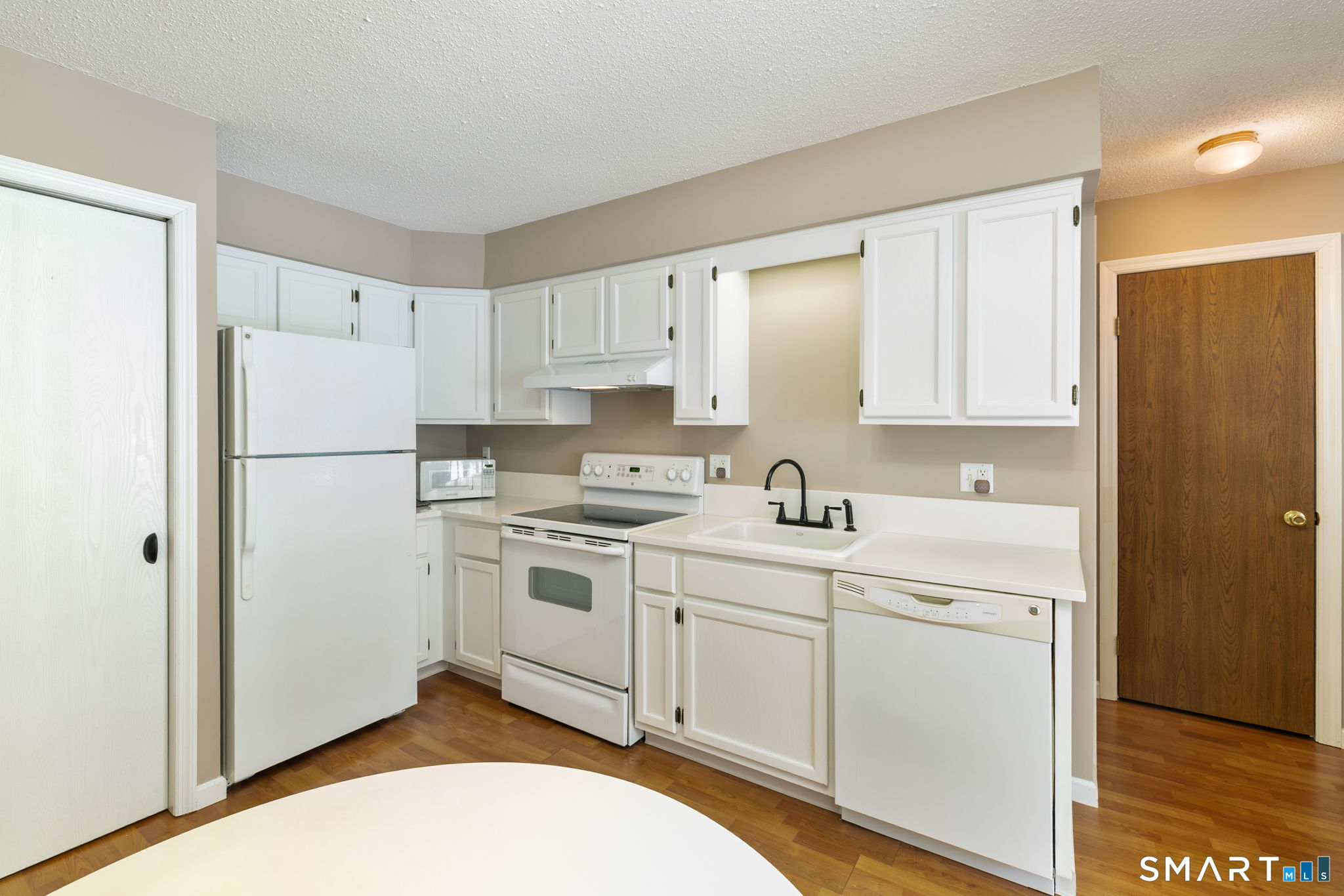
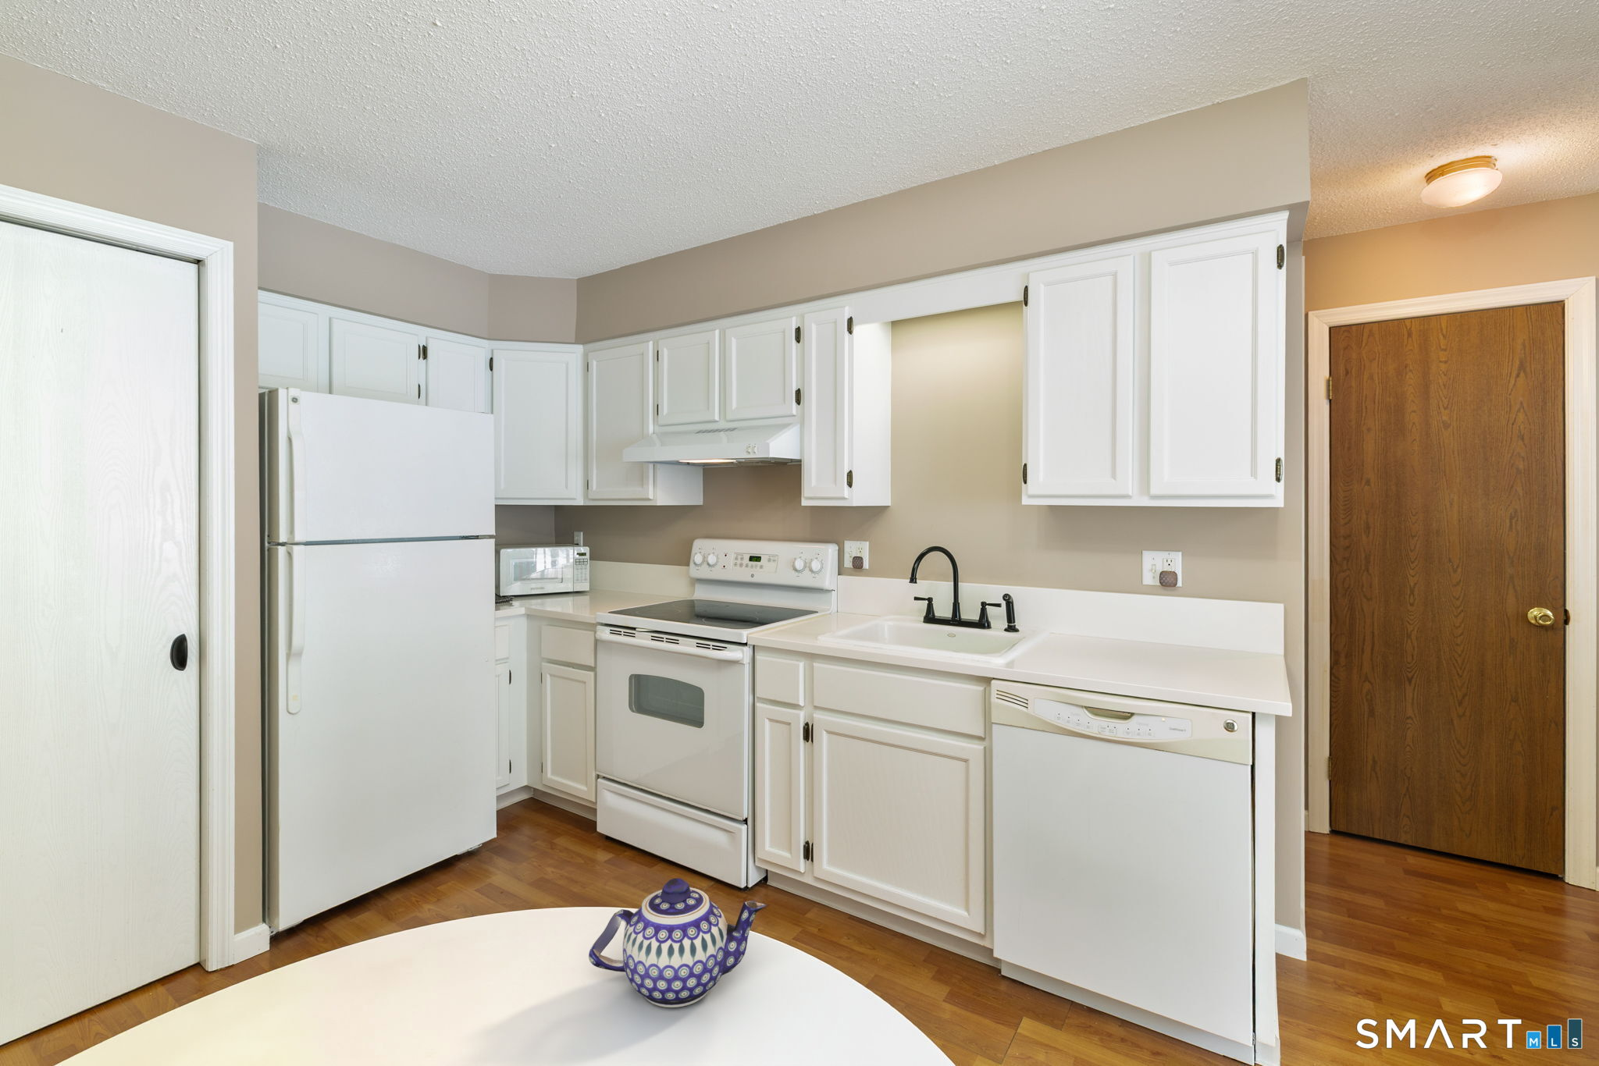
+ teapot [588,877,769,1008]
